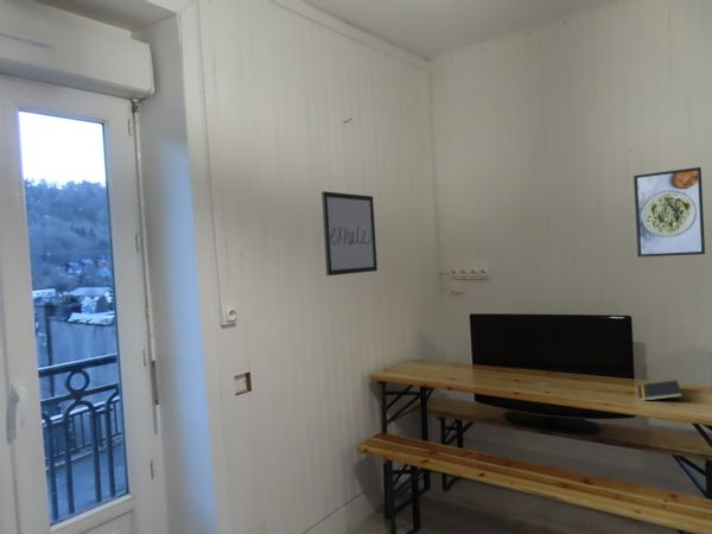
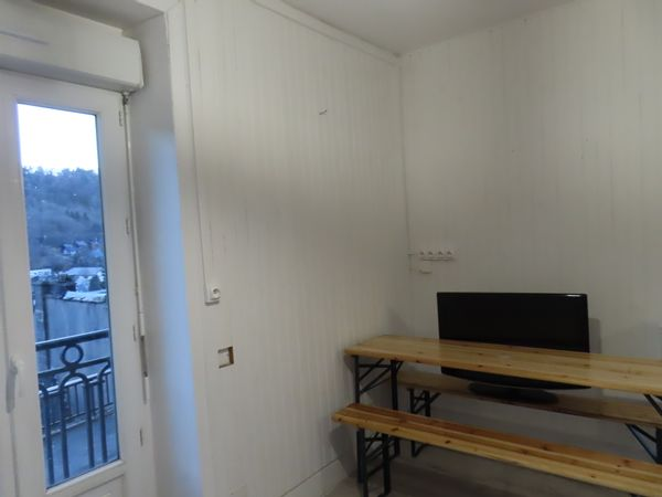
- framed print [632,166,706,259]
- notepad [637,380,684,402]
- wall art [320,190,379,276]
